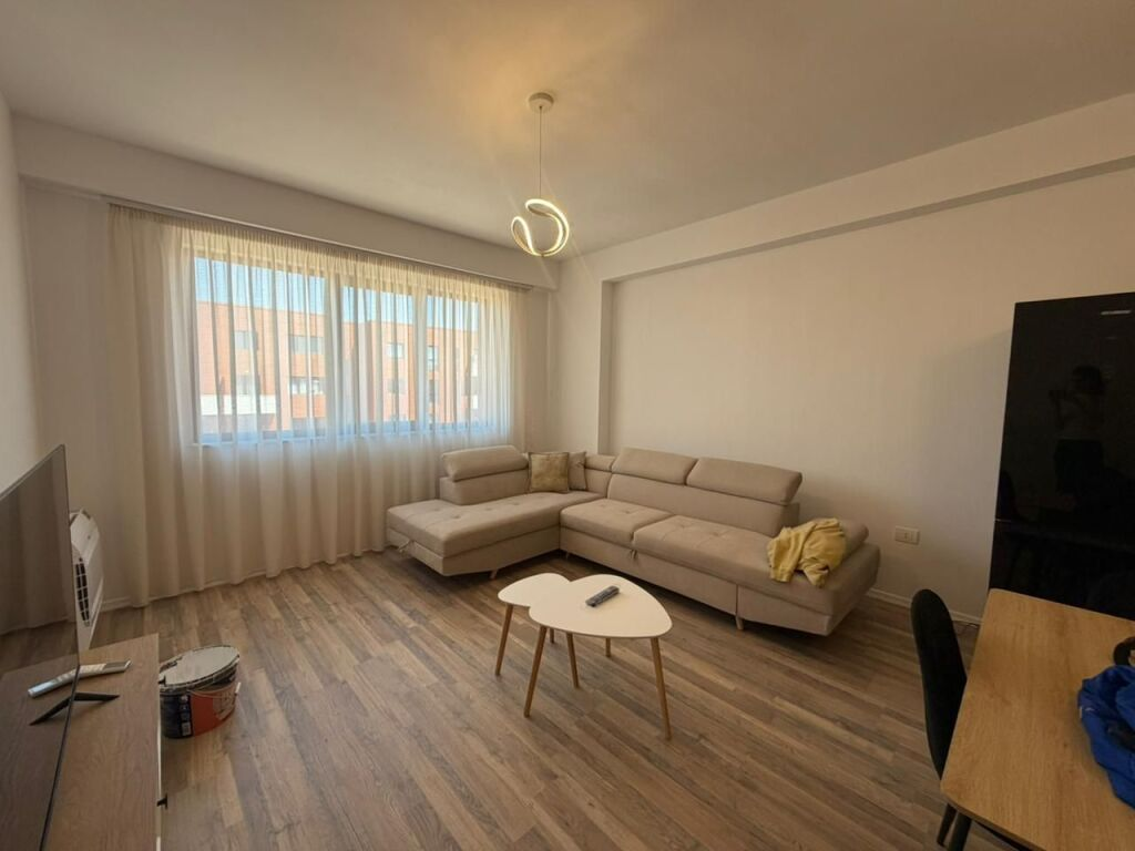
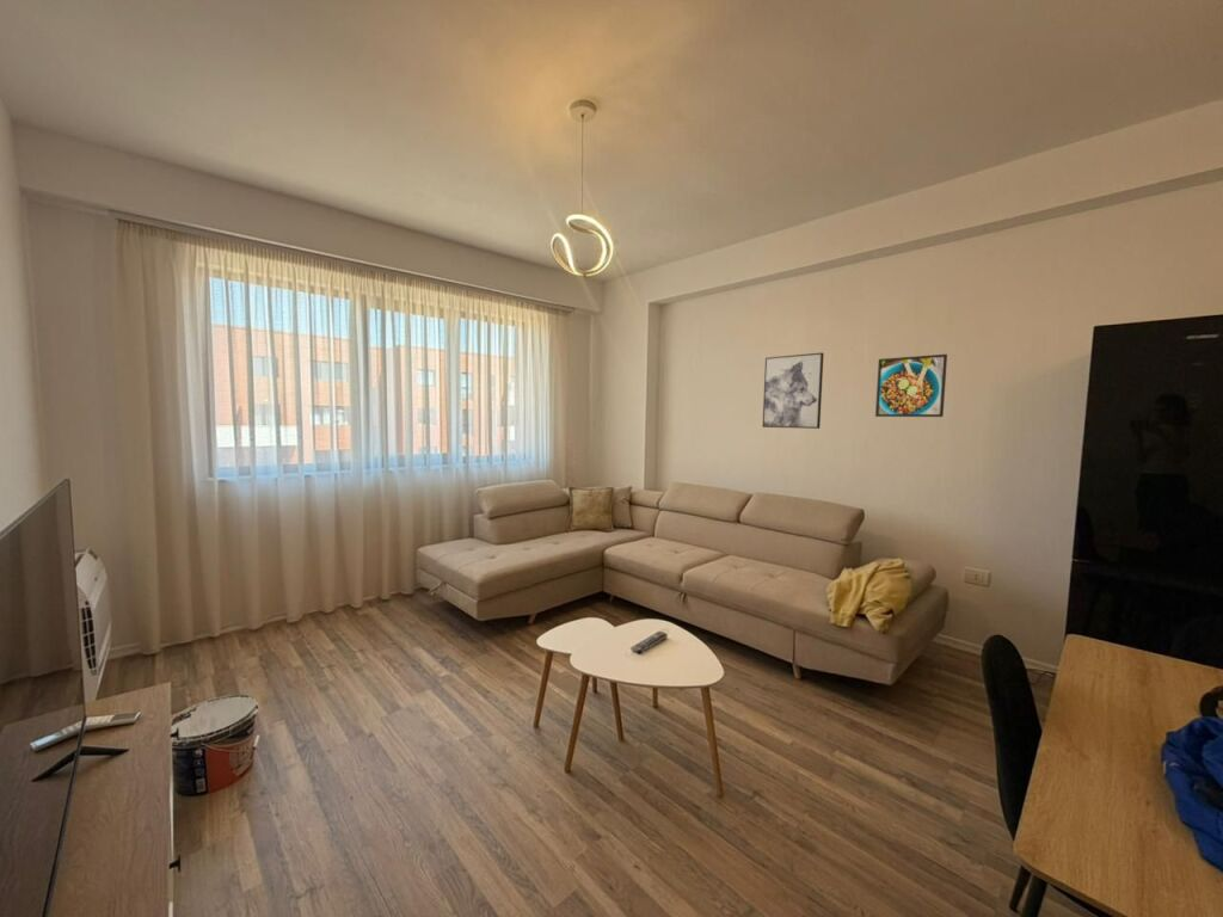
+ wall art [761,351,825,430]
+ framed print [874,353,948,418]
